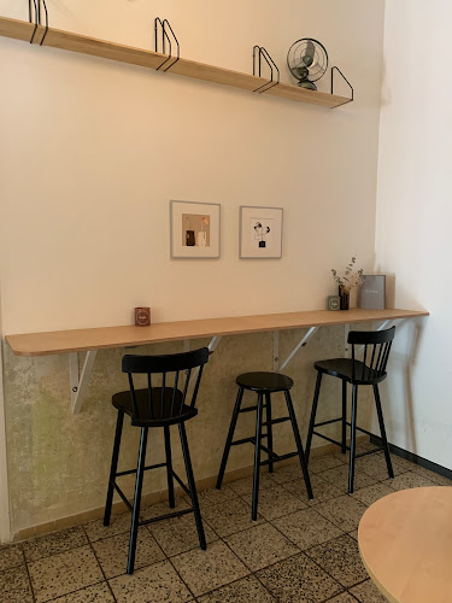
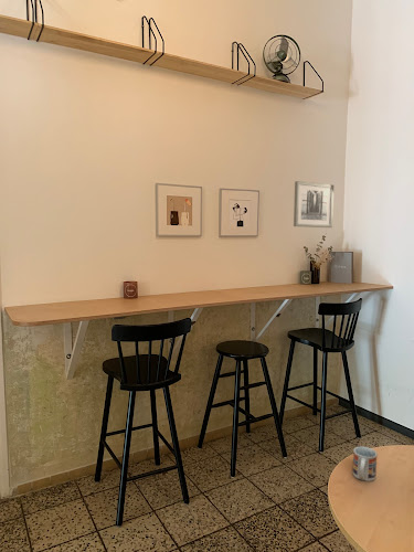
+ wall art [293,180,335,229]
+ cup [351,446,379,482]
